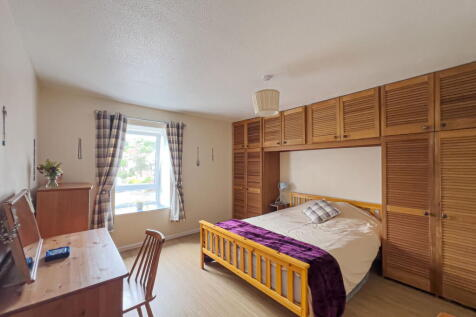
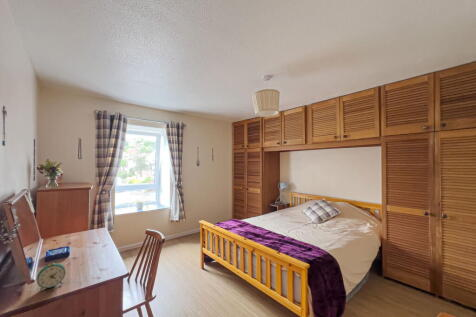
+ alarm clock [36,262,66,292]
